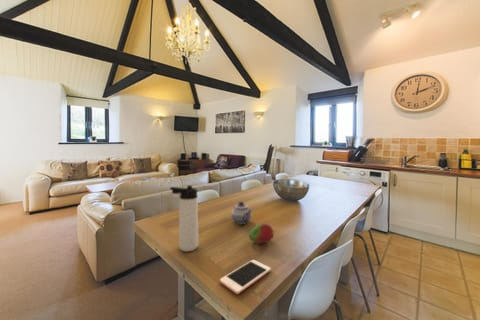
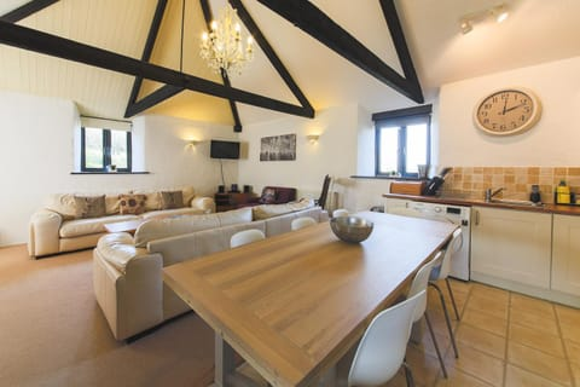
- thermos bottle [169,184,199,252]
- cell phone [219,259,272,295]
- fruit [248,222,275,244]
- teapot [231,201,253,225]
